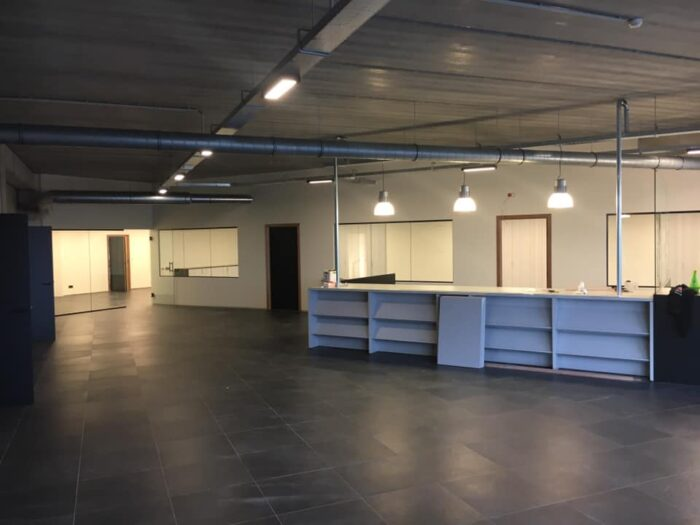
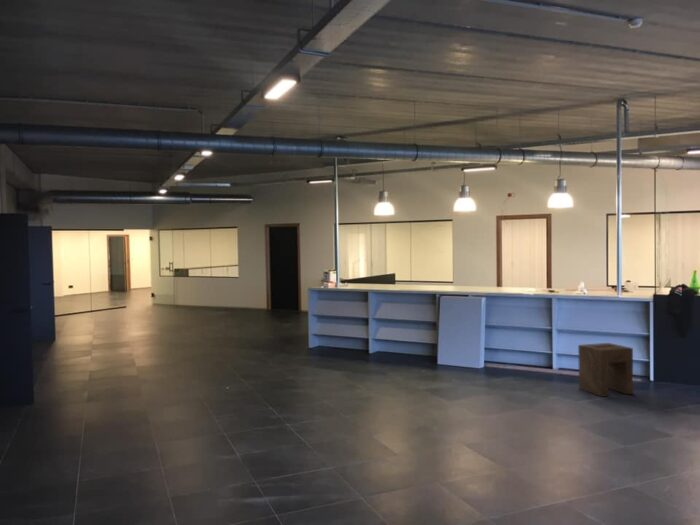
+ stool [577,342,634,398]
